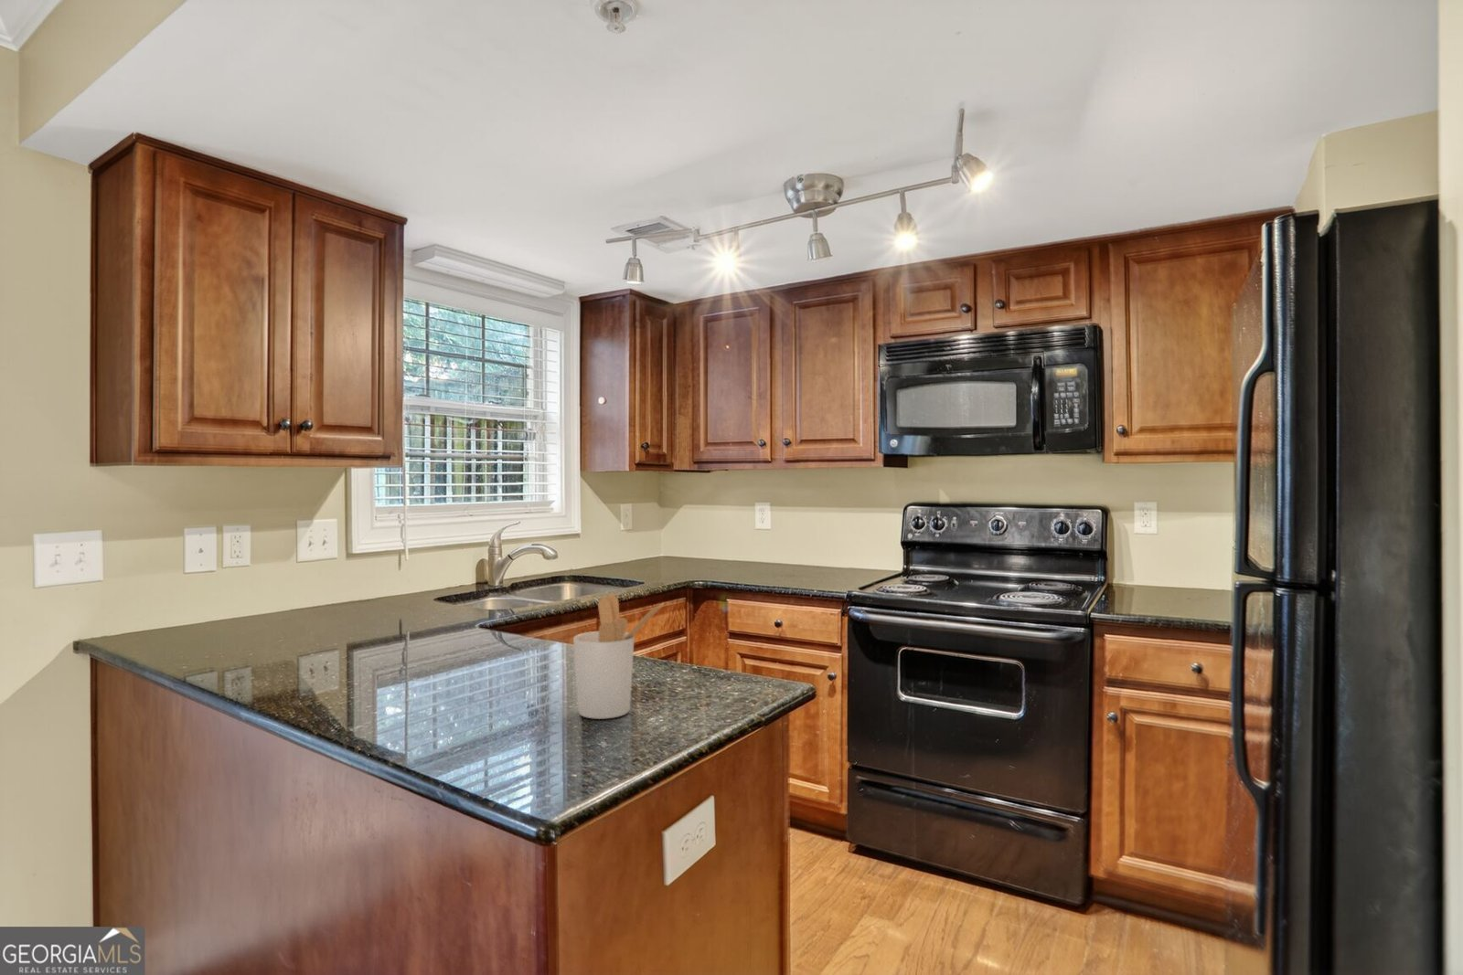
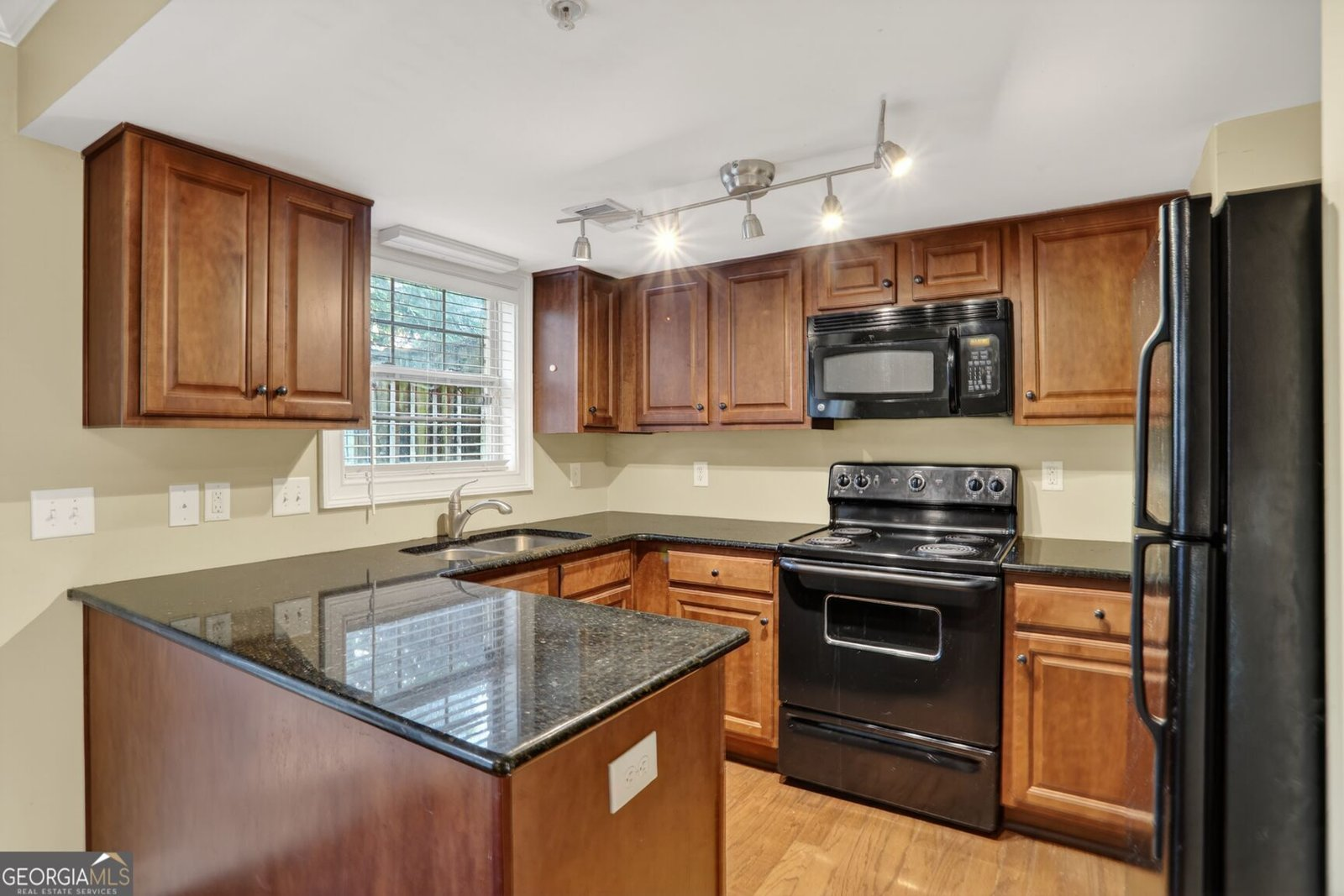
- utensil holder [573,594,666,720]
